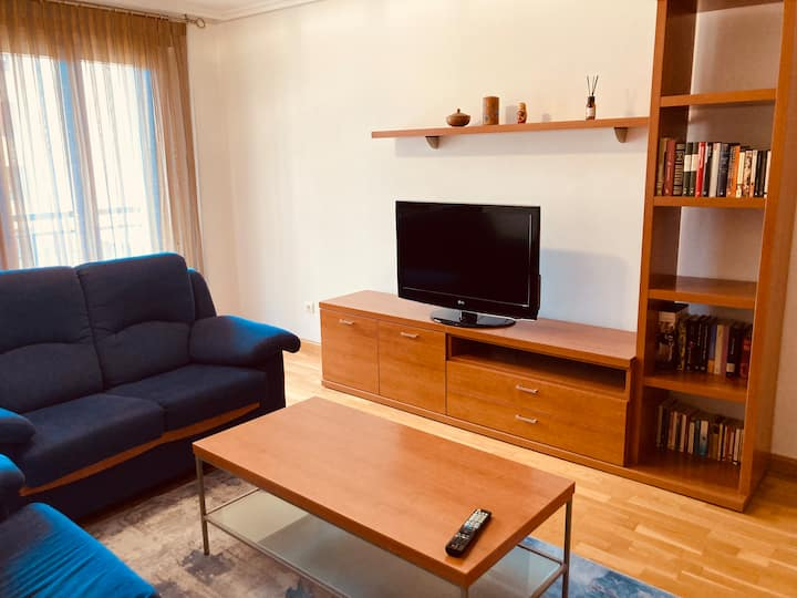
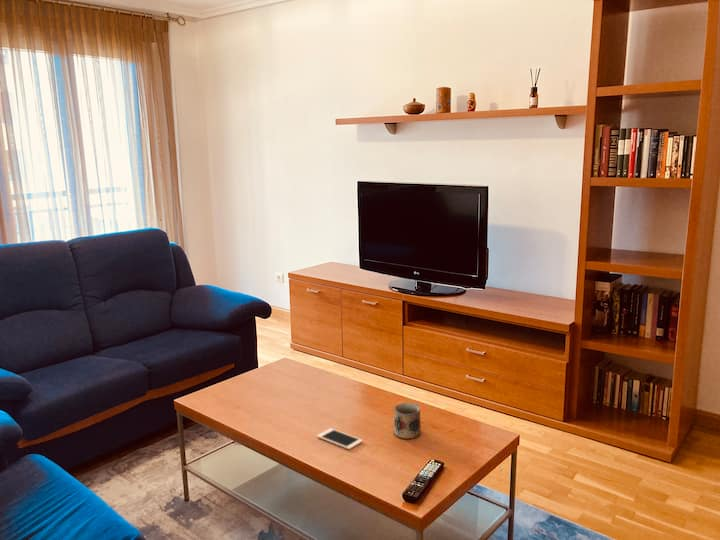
+ mug [393,402,422,440]
+ cell phone [316,427,363,450]
